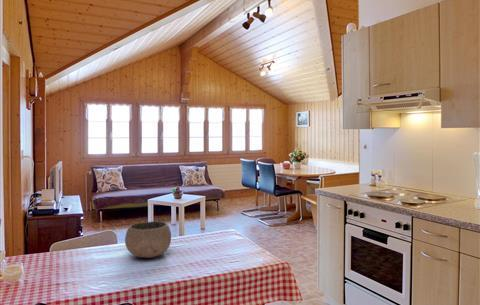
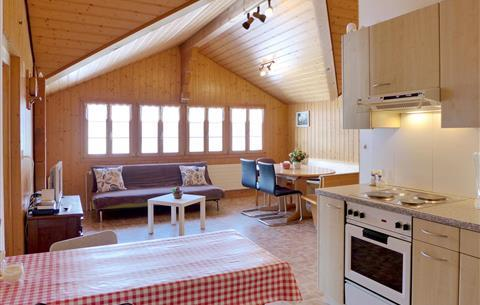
- bowl [124,220,172,259]
